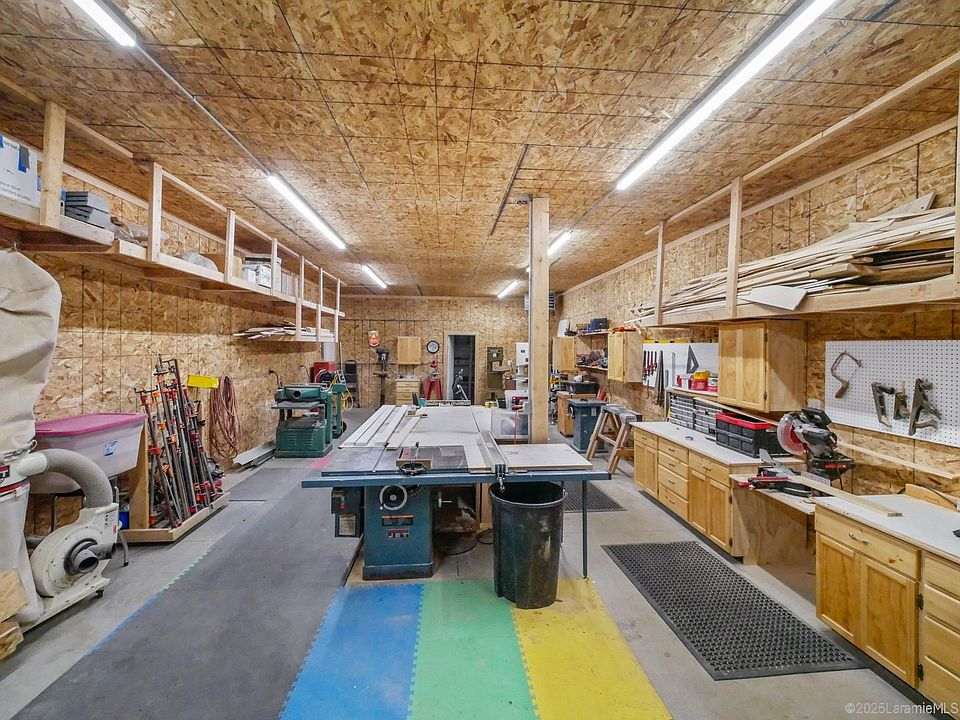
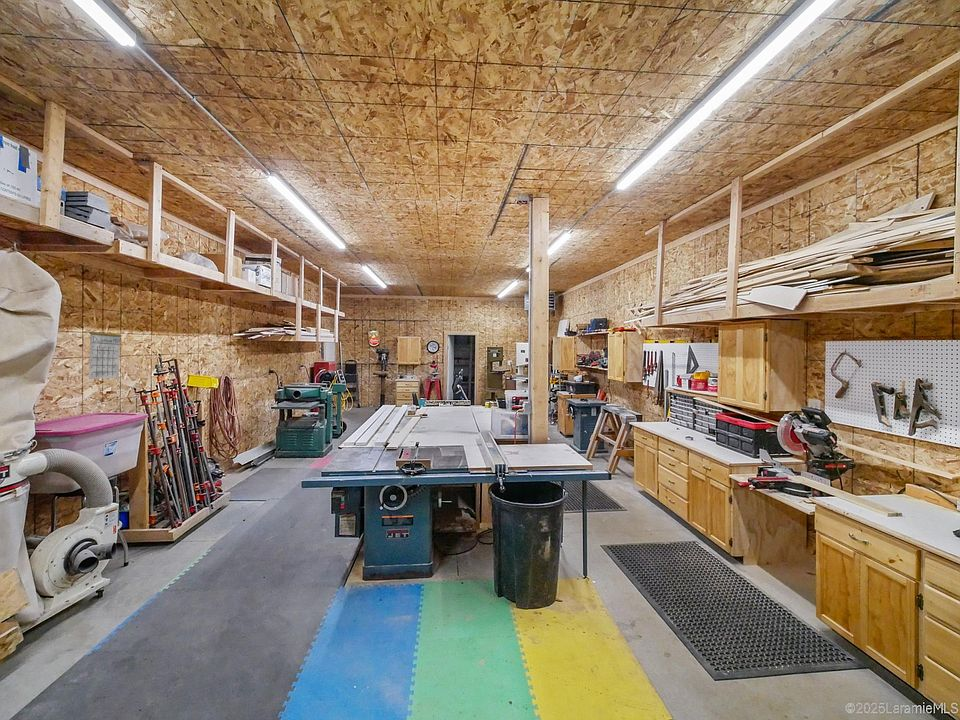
+ calendar [88,321,122,380]
